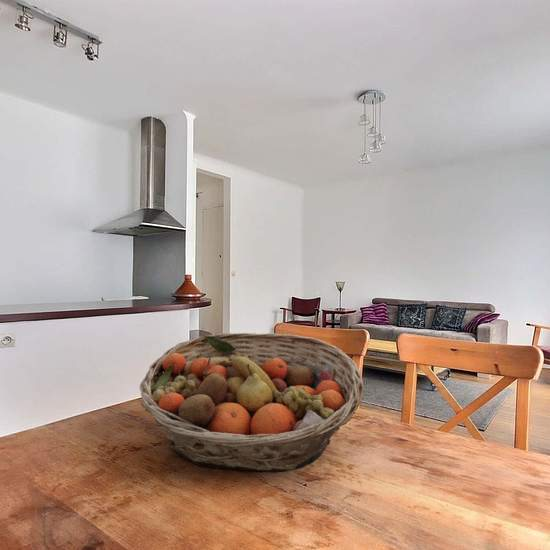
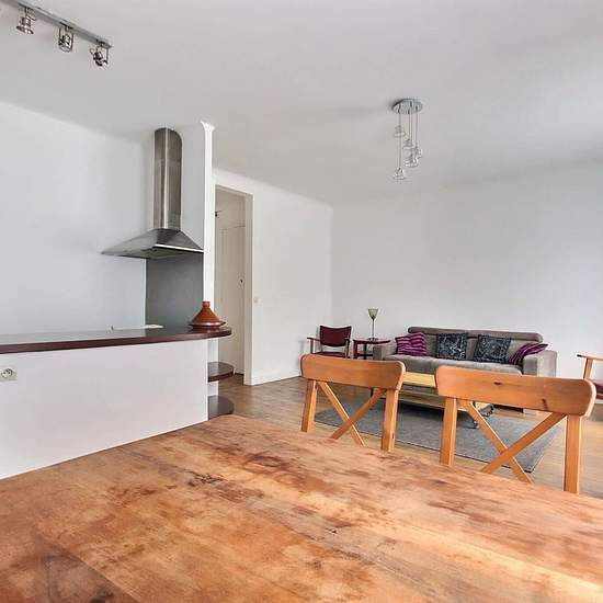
- fruit basket [139,332,364,473]
